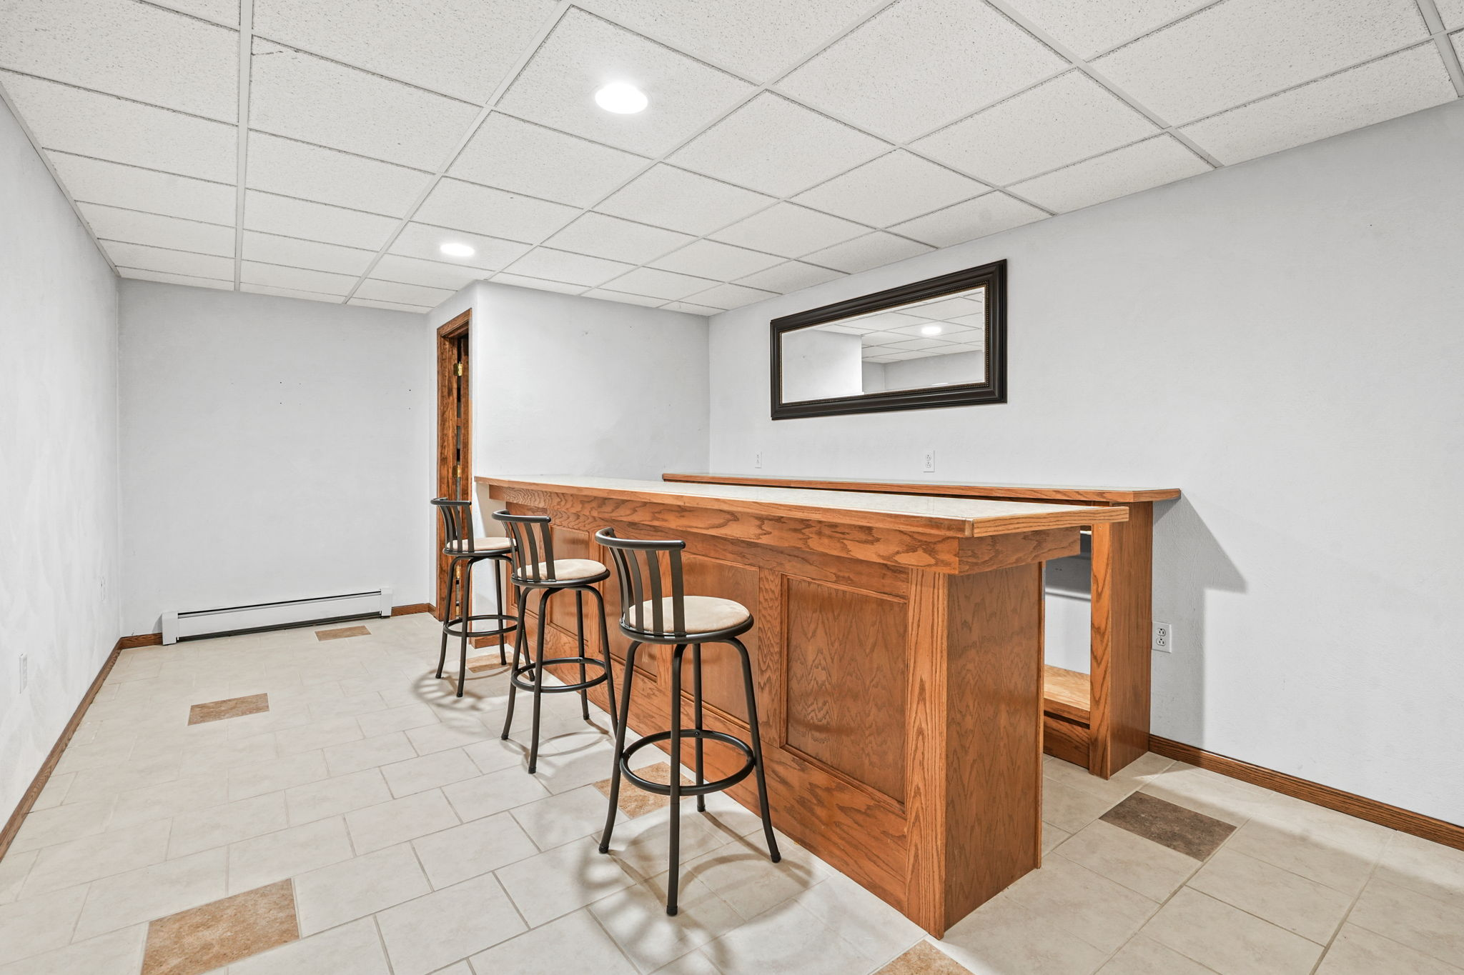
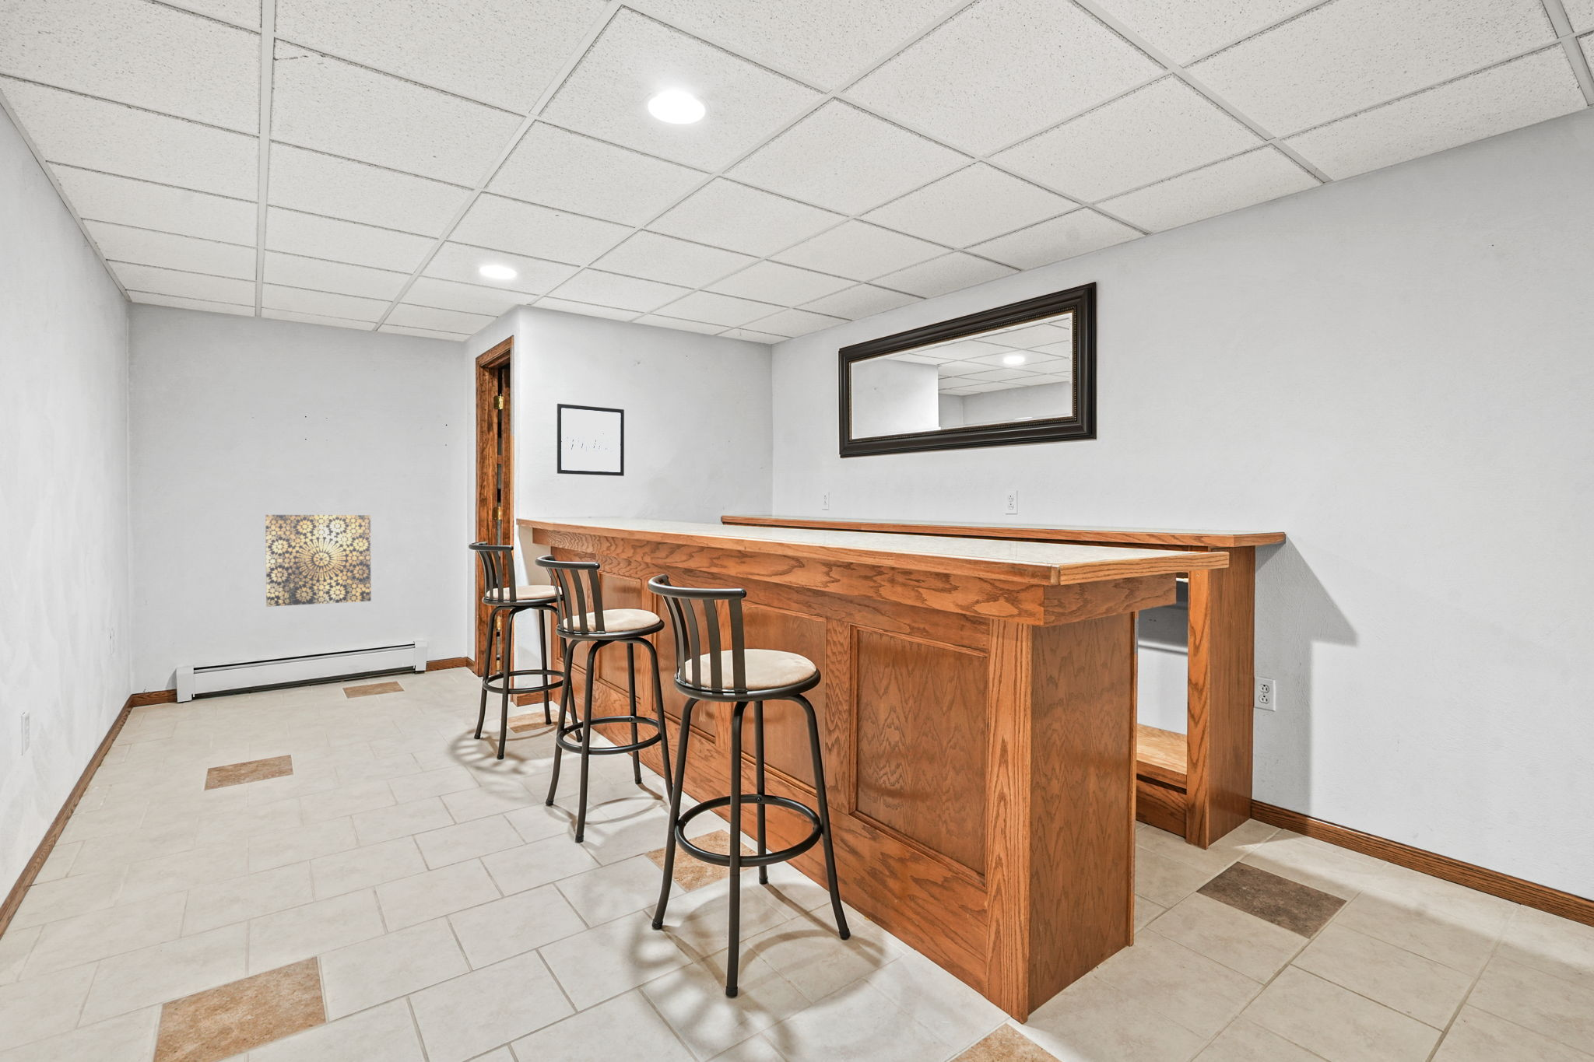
+ wall art [264,514,372,608]
+ wall art [557,403,625,476]
